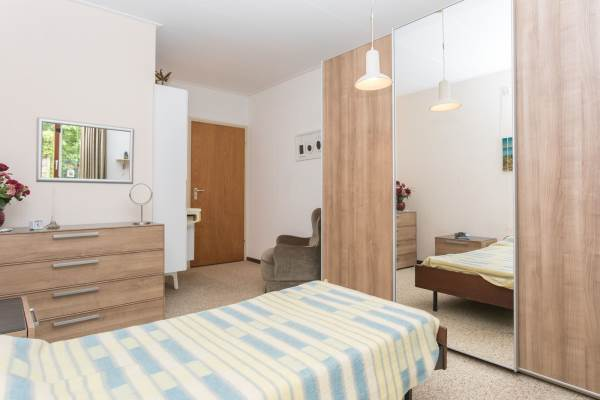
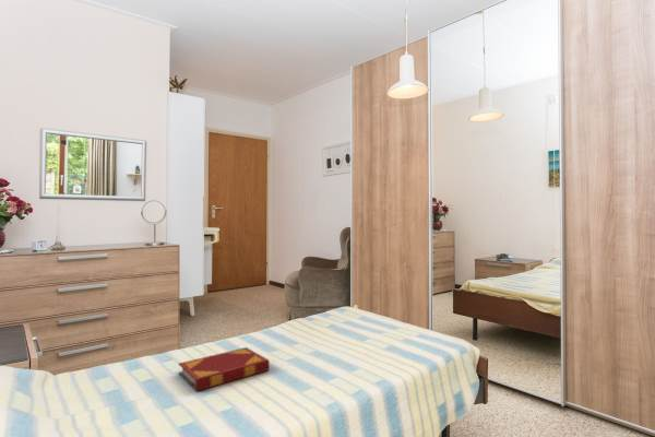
+ hardback book [177,346,271,392]
